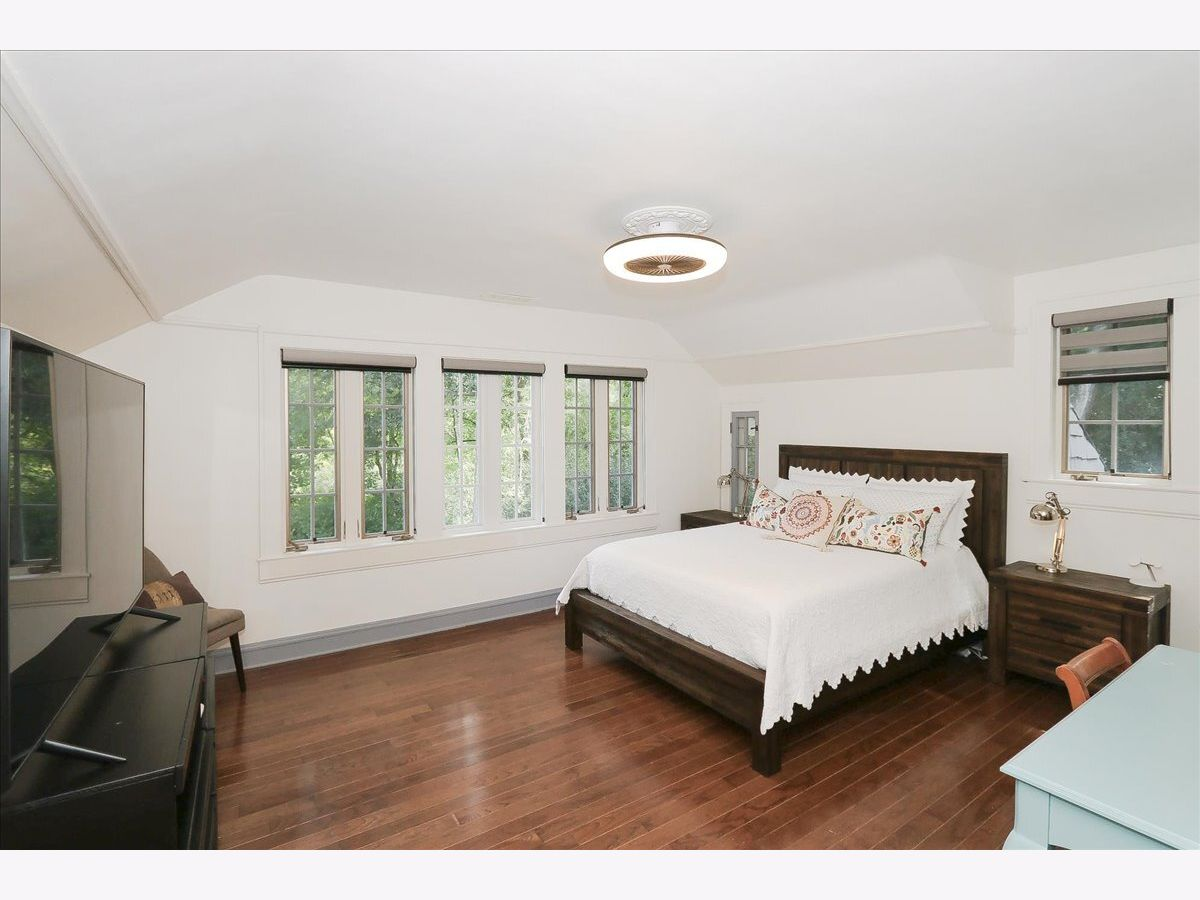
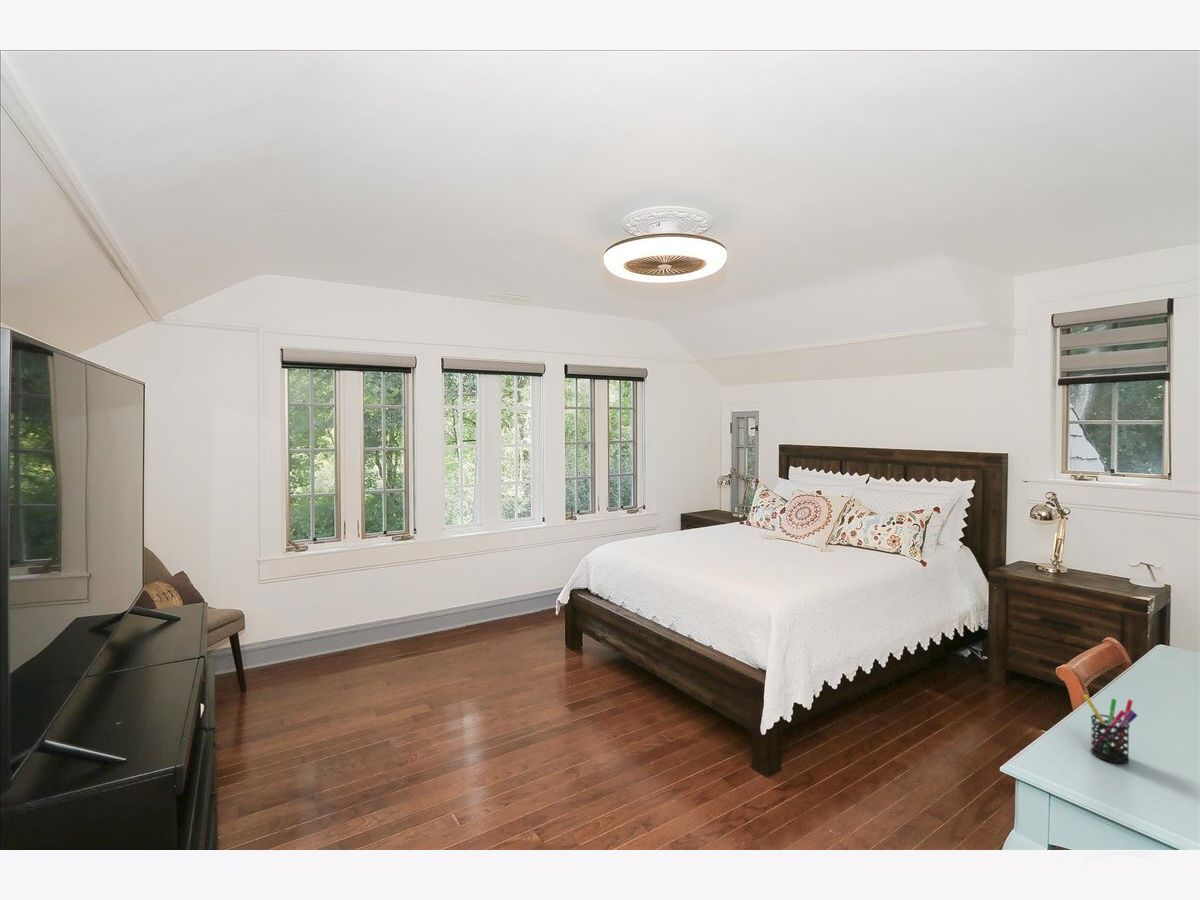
+ pen holder [1083,694,1138,764]
